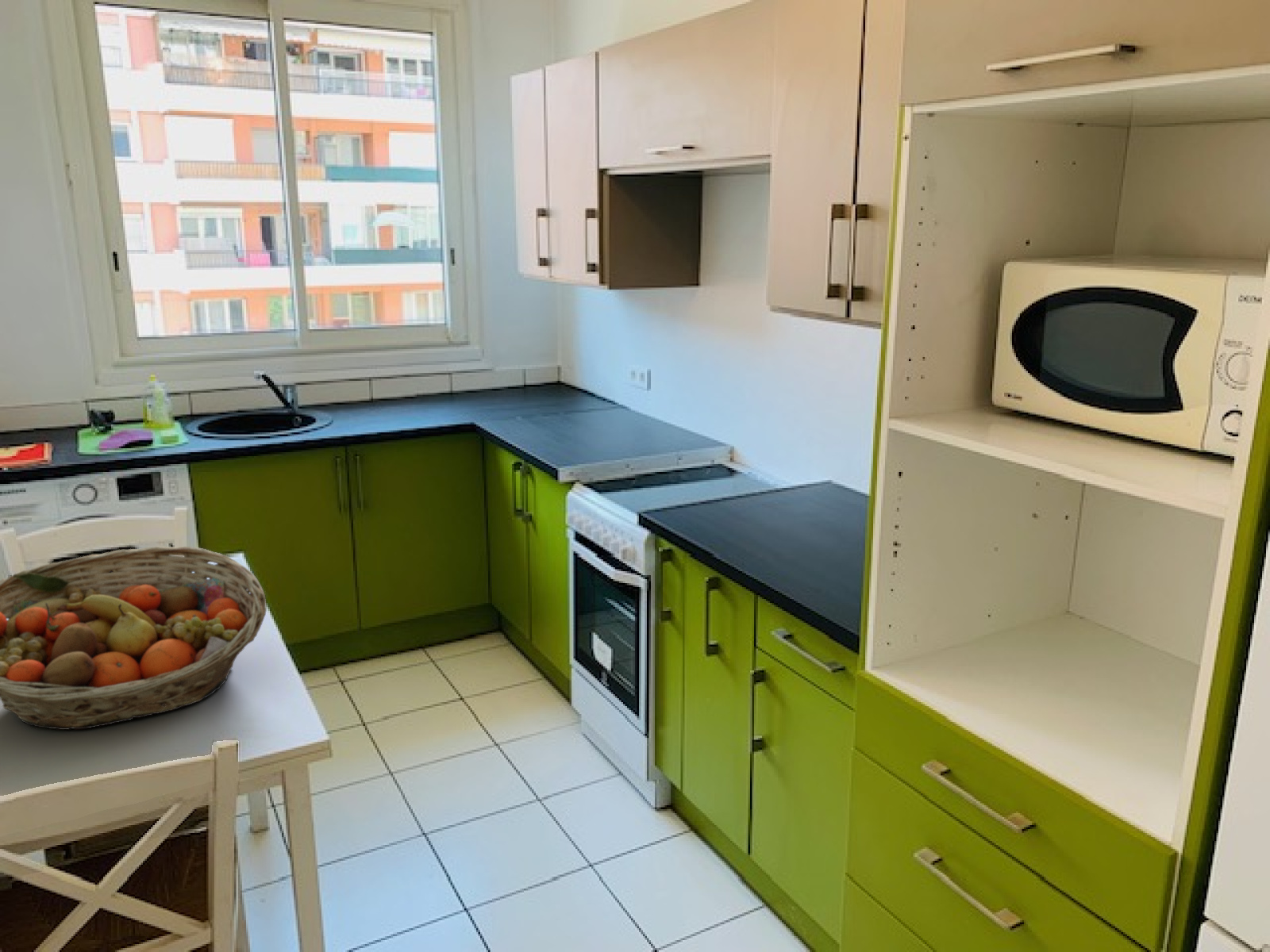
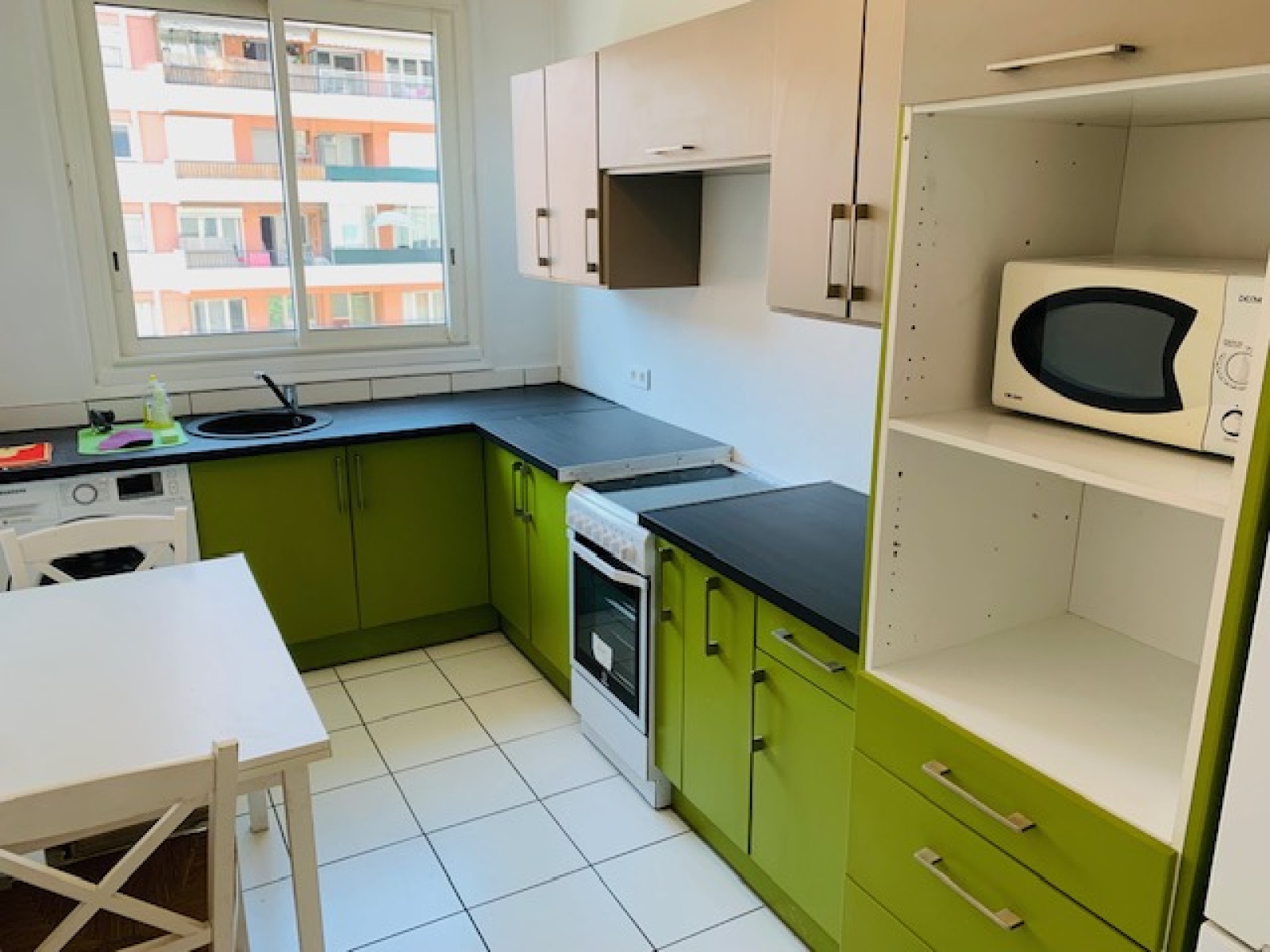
- fruit basket [0,546,267,731]
